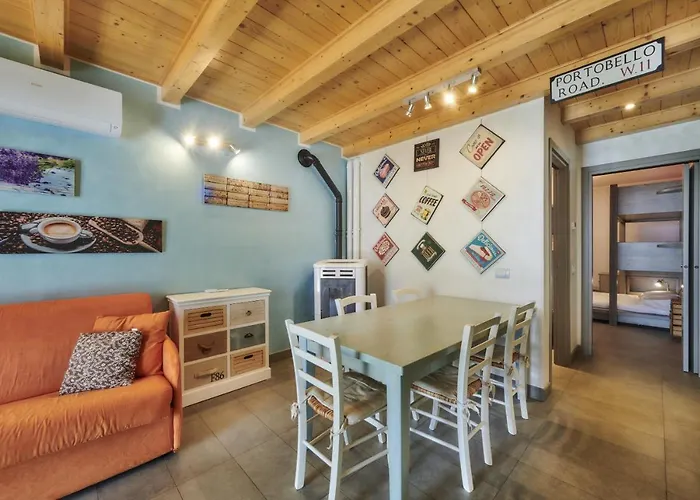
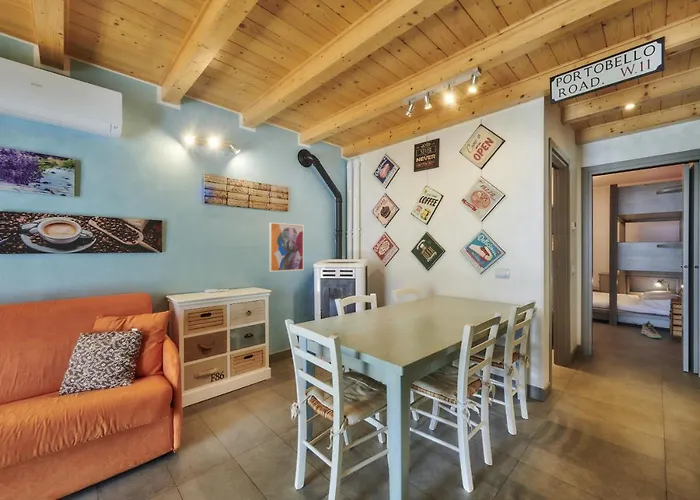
+ wall art [268,222,305,273]
+ sneaker [641,320,662,339]
